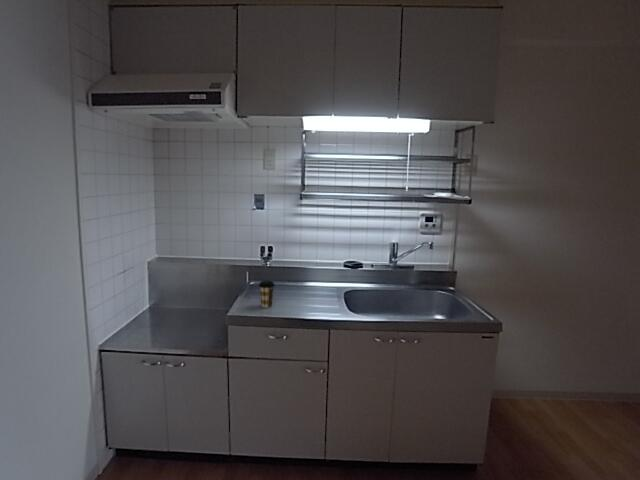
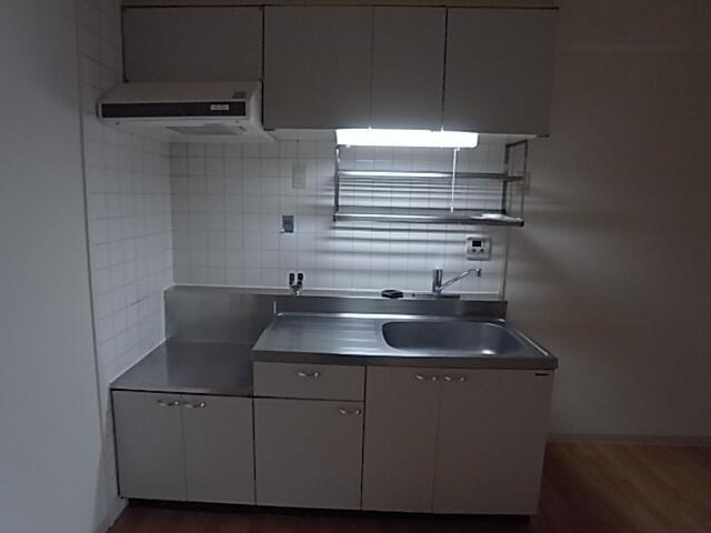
- coffee cup [258,280,276,309]
